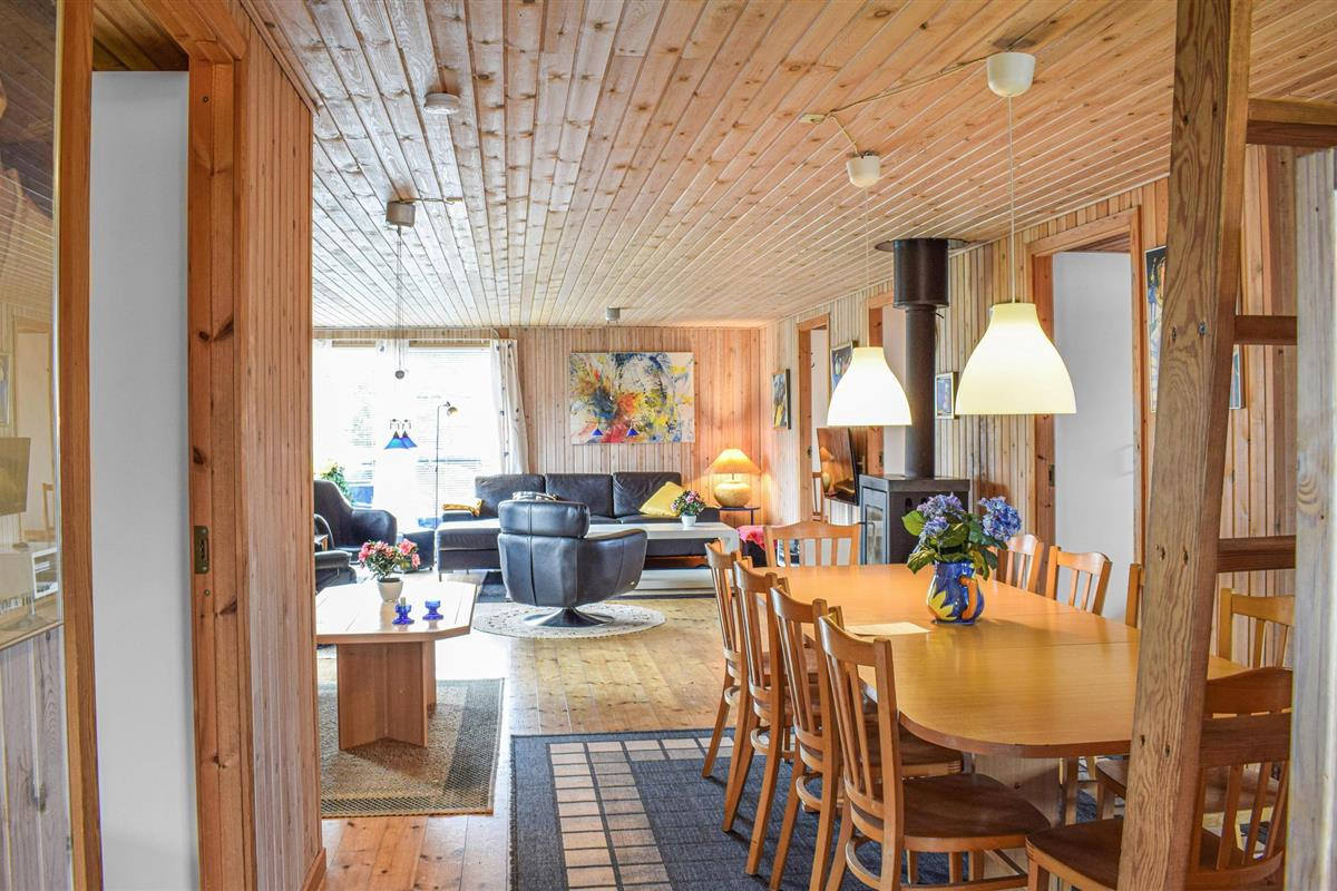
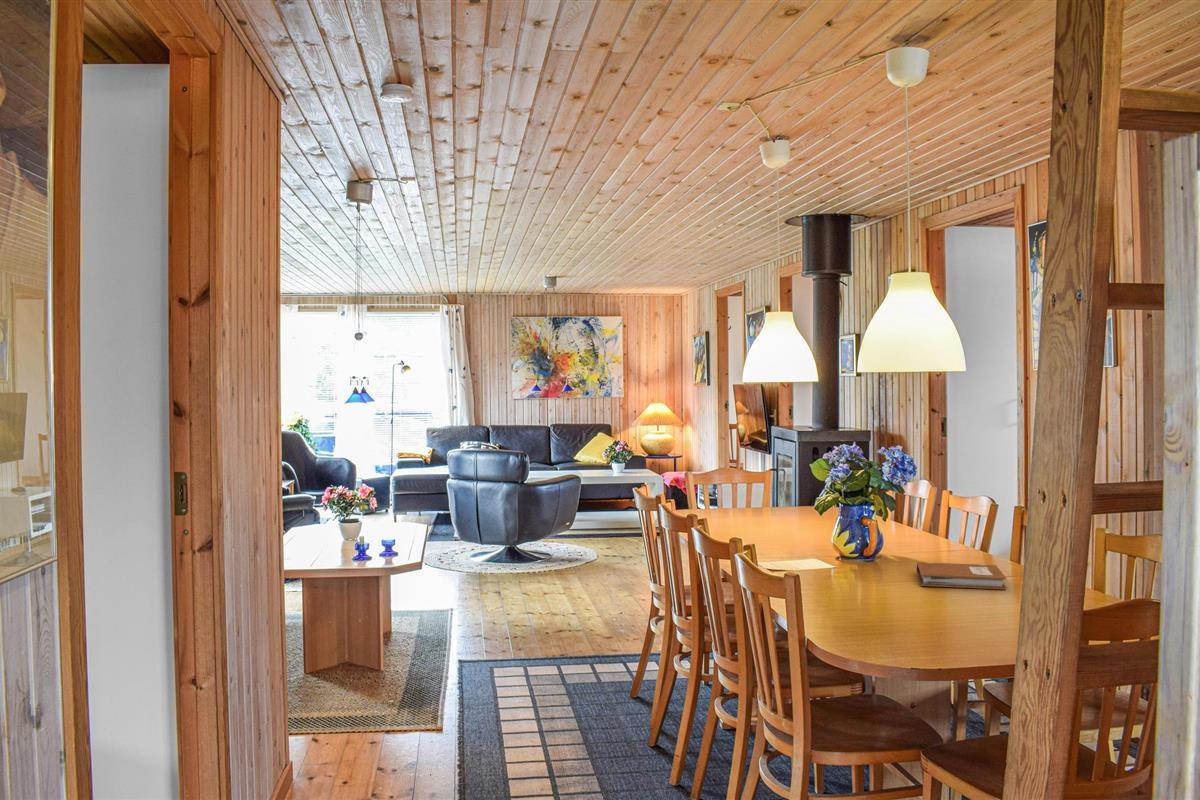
+ notebook [916,561,1007,591]
